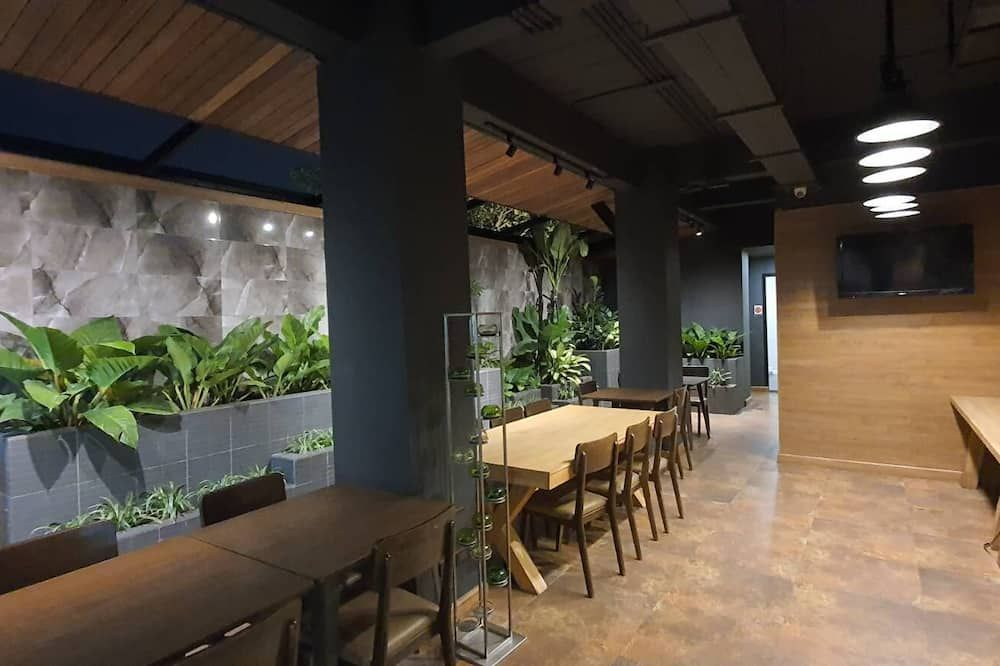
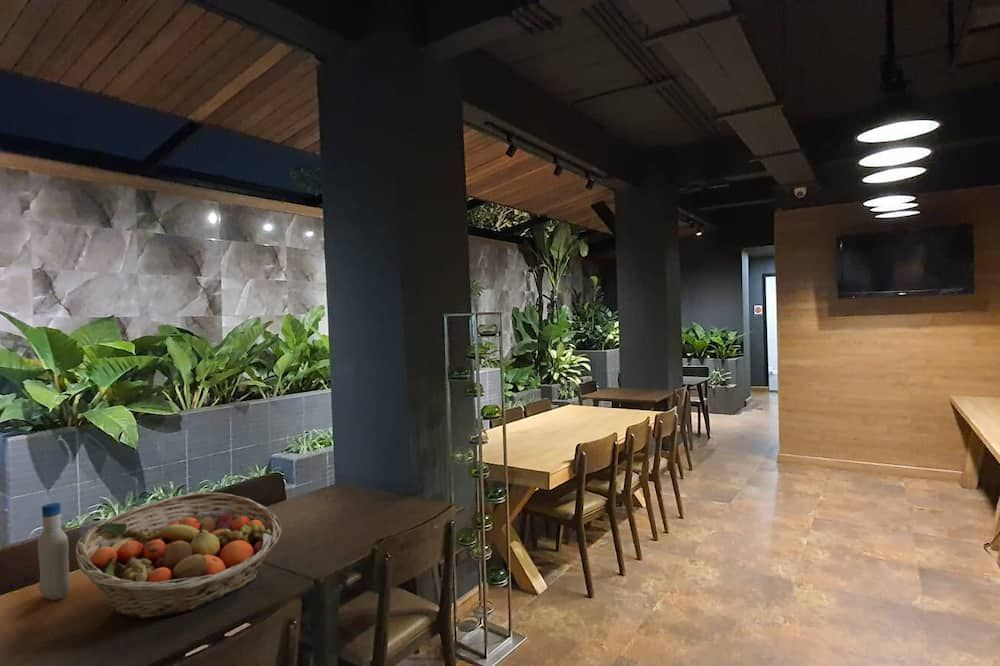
+ fruit basket [75,492,283,620]
+ bottle [37,502,71,601]
